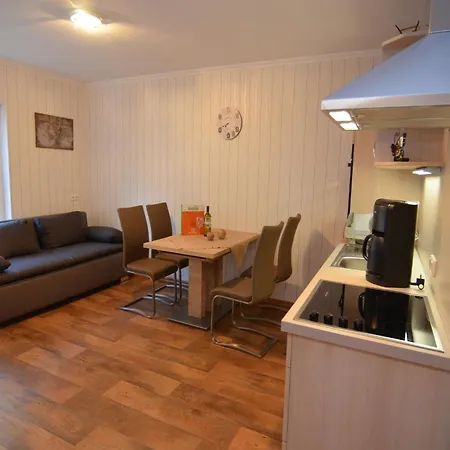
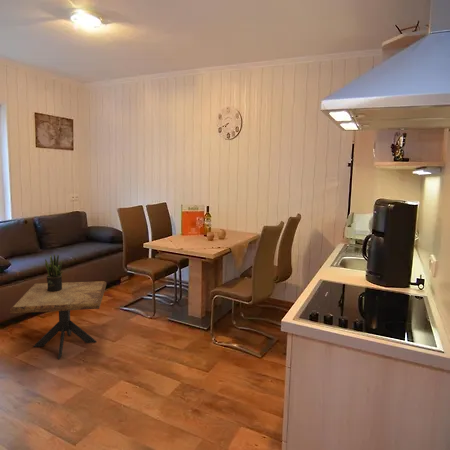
+ side table [9,280,107,360]
+ potted plant [44,253,64,292]
